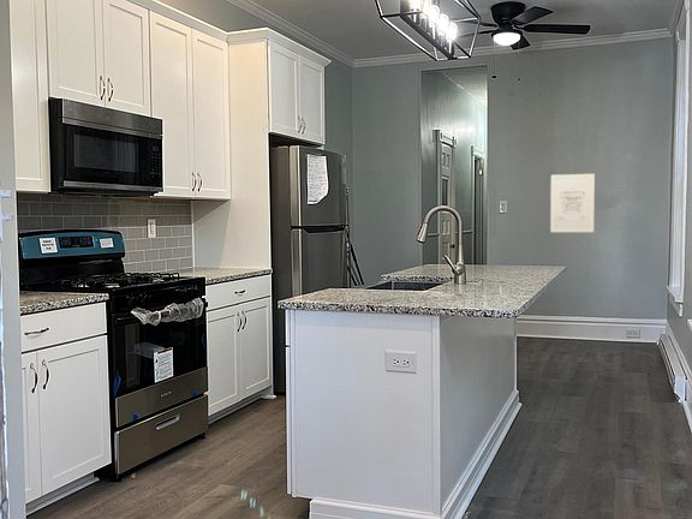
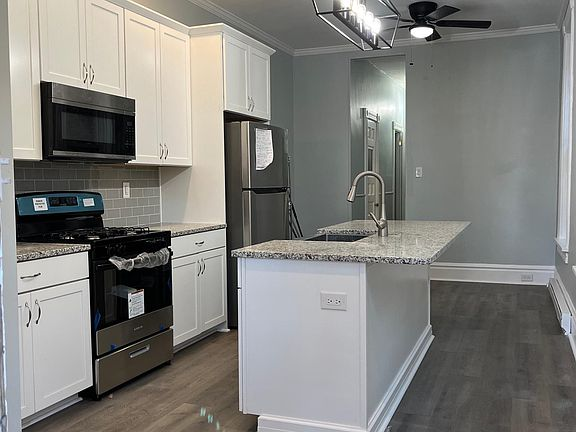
- wall art [549,173,596,233]
